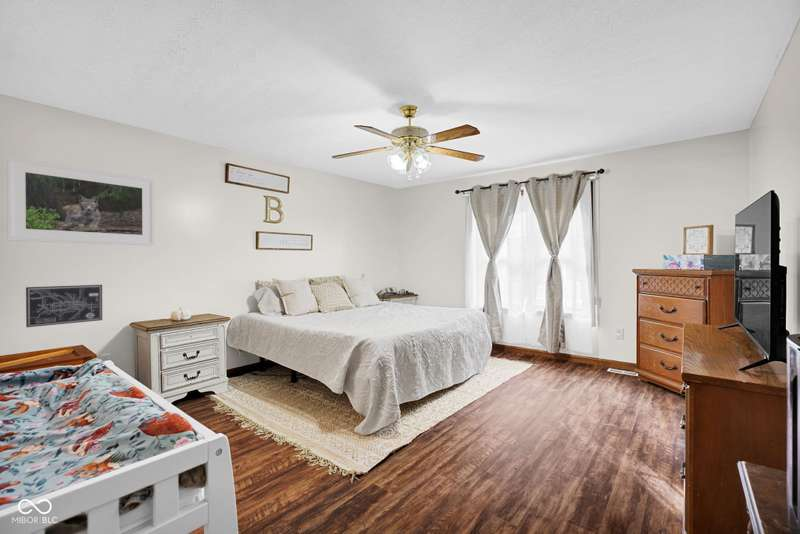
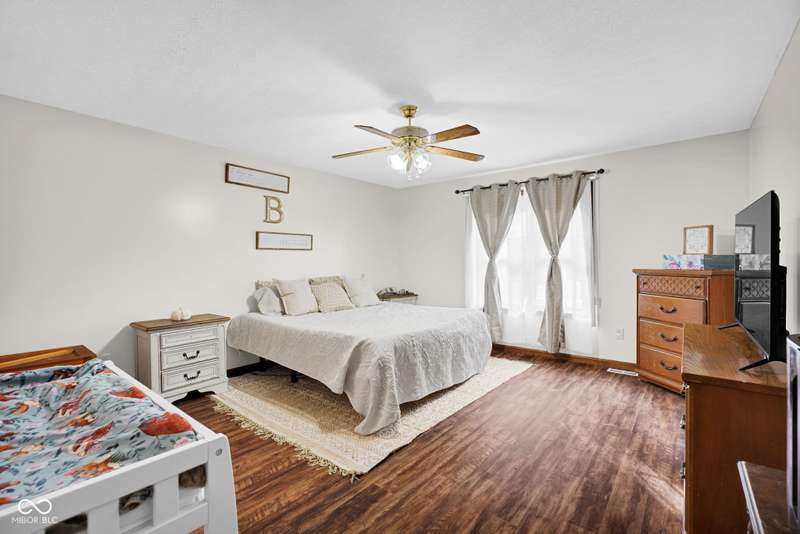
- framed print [6,156,155,246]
- wall art [25,284,103,328]
